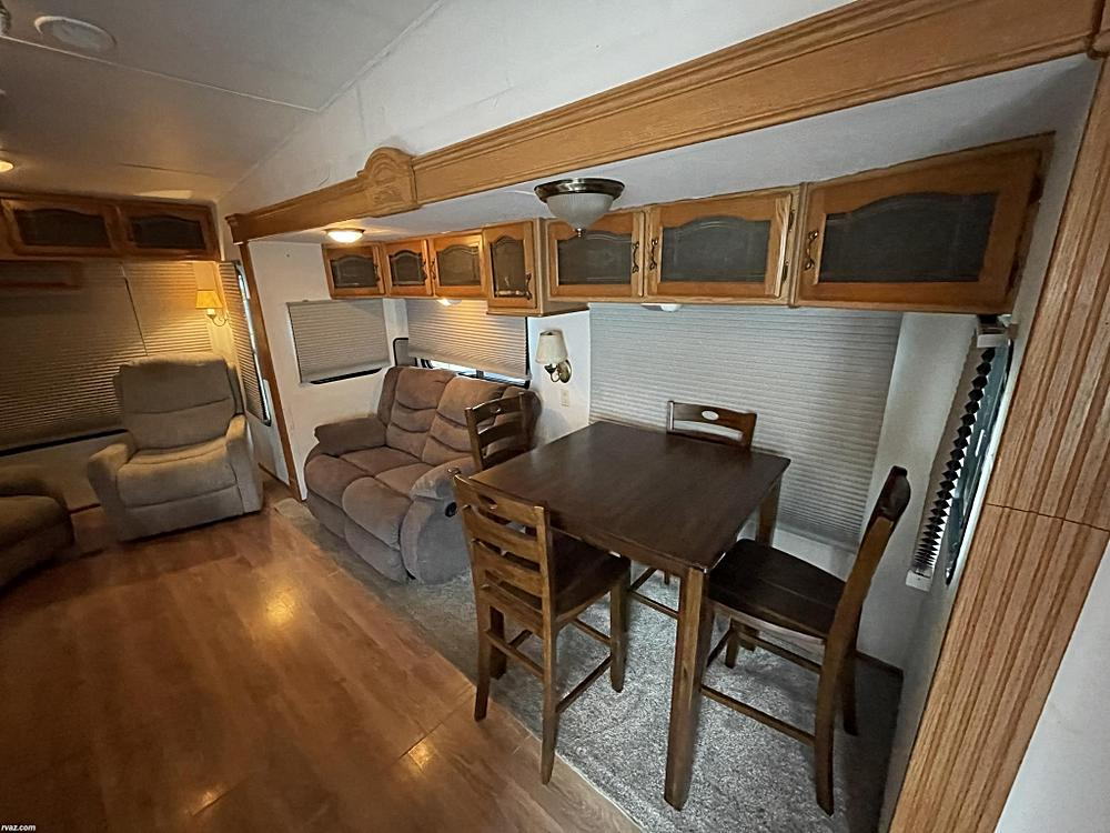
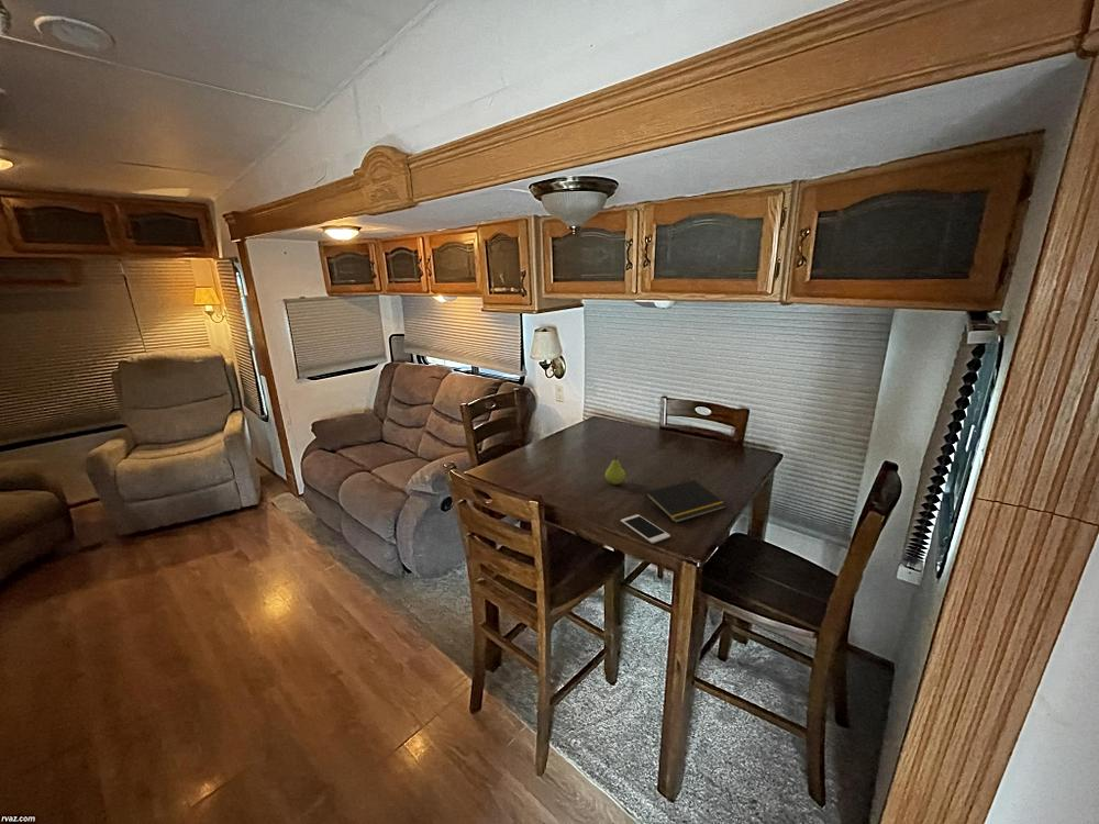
+ notepad [643,479,728,524]
+ fruit [604,455,626,486]
+ cell phone [620,513,671,545]
